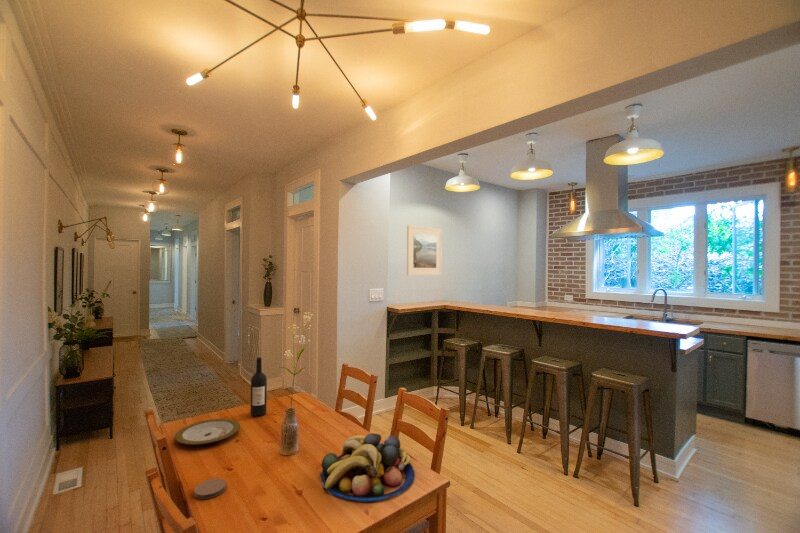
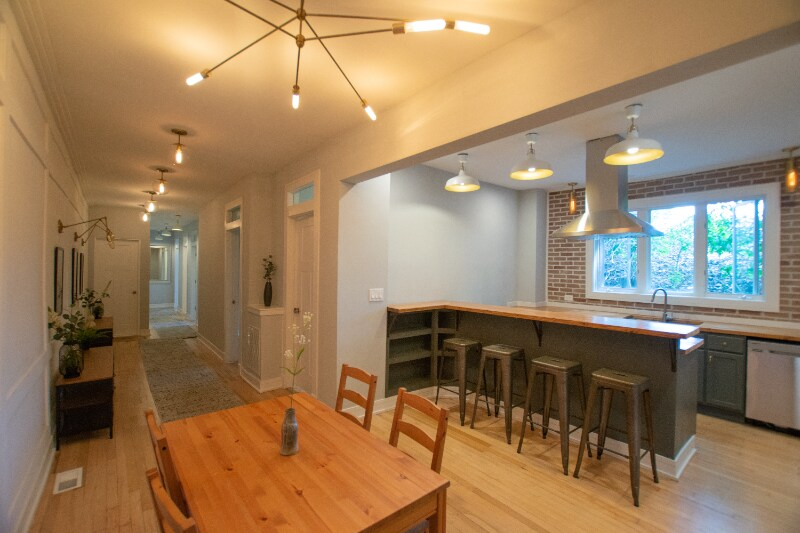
- plate [174,418,241,446]
- coaster [193,477,227,500]
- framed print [406,224,443,276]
- wine bottle [250,357,268,417]
- fruit bowl [319,432,415,503]
